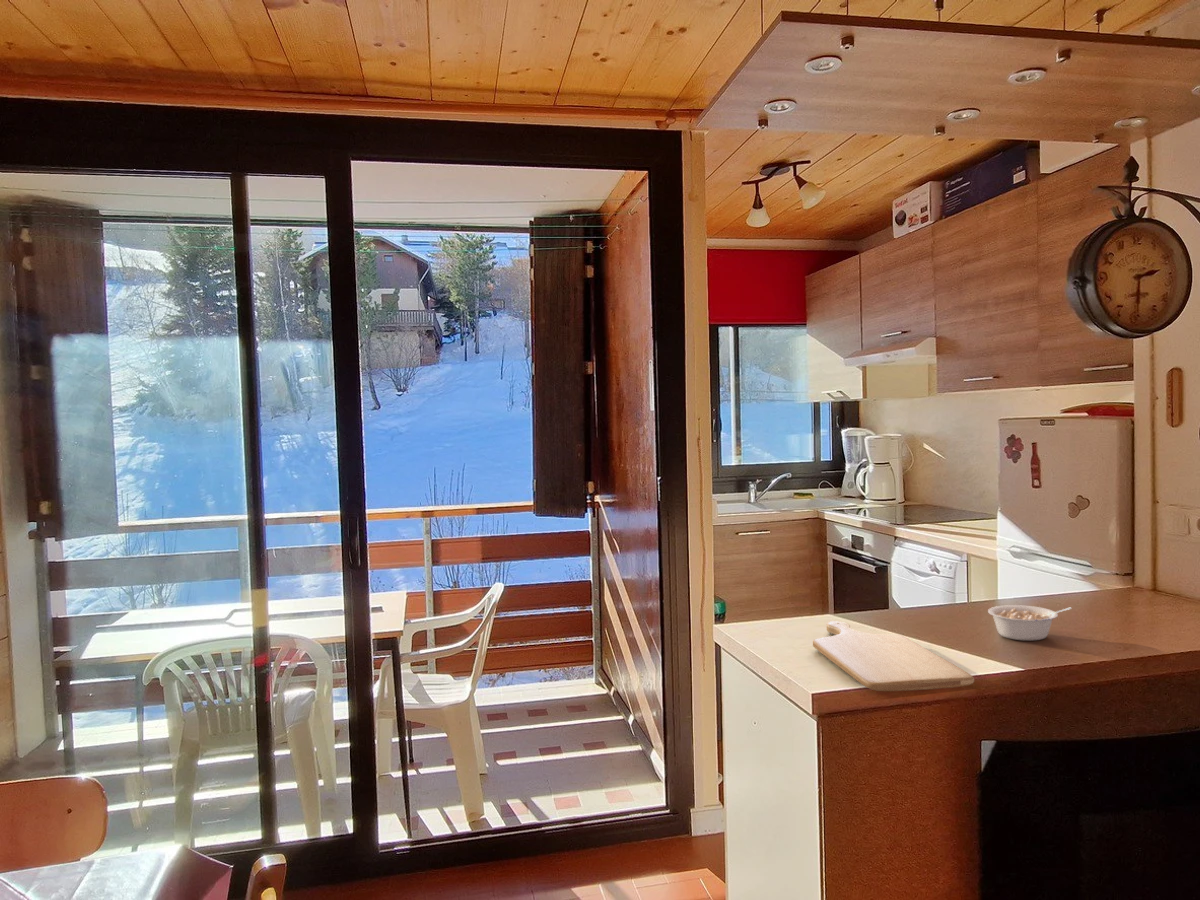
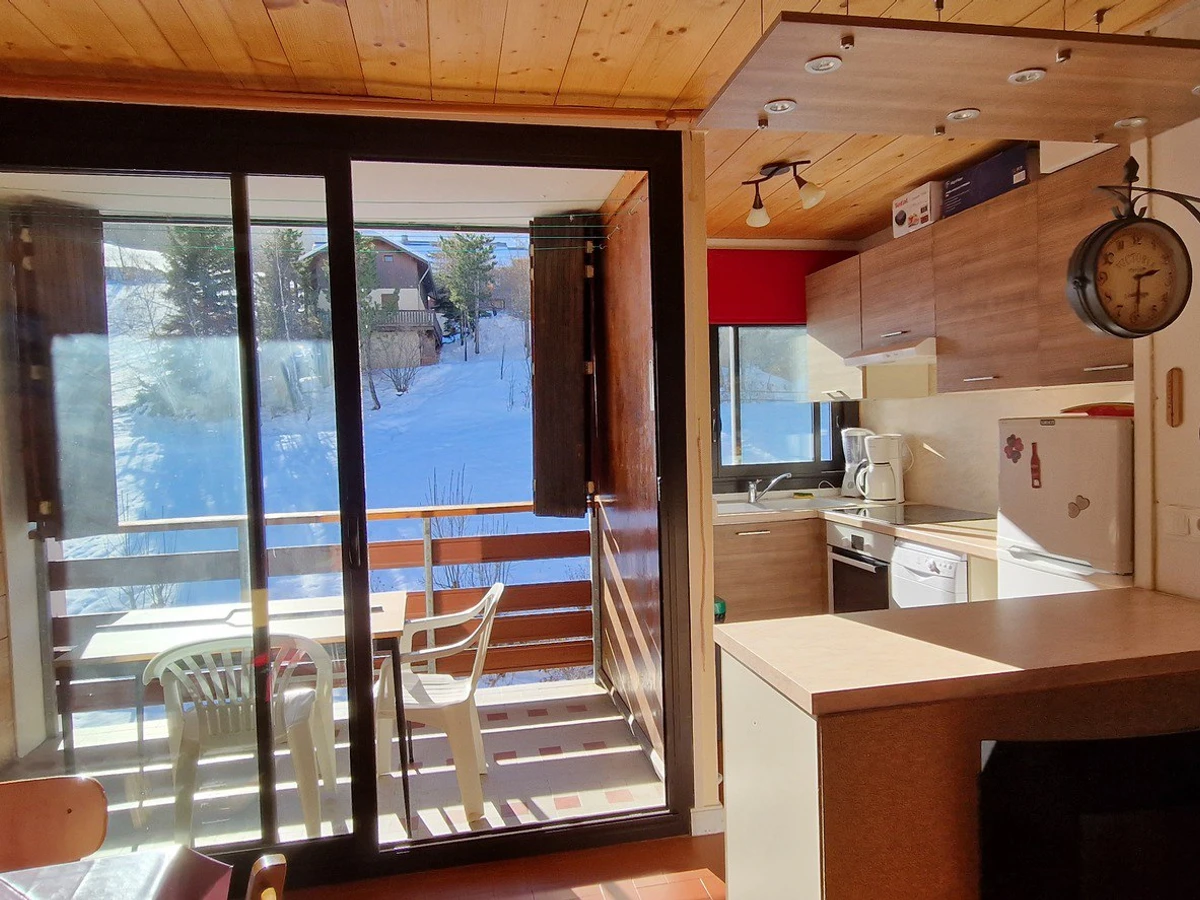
- legume [987,604,1072,641]
- chopping board [812,620,975,692]
